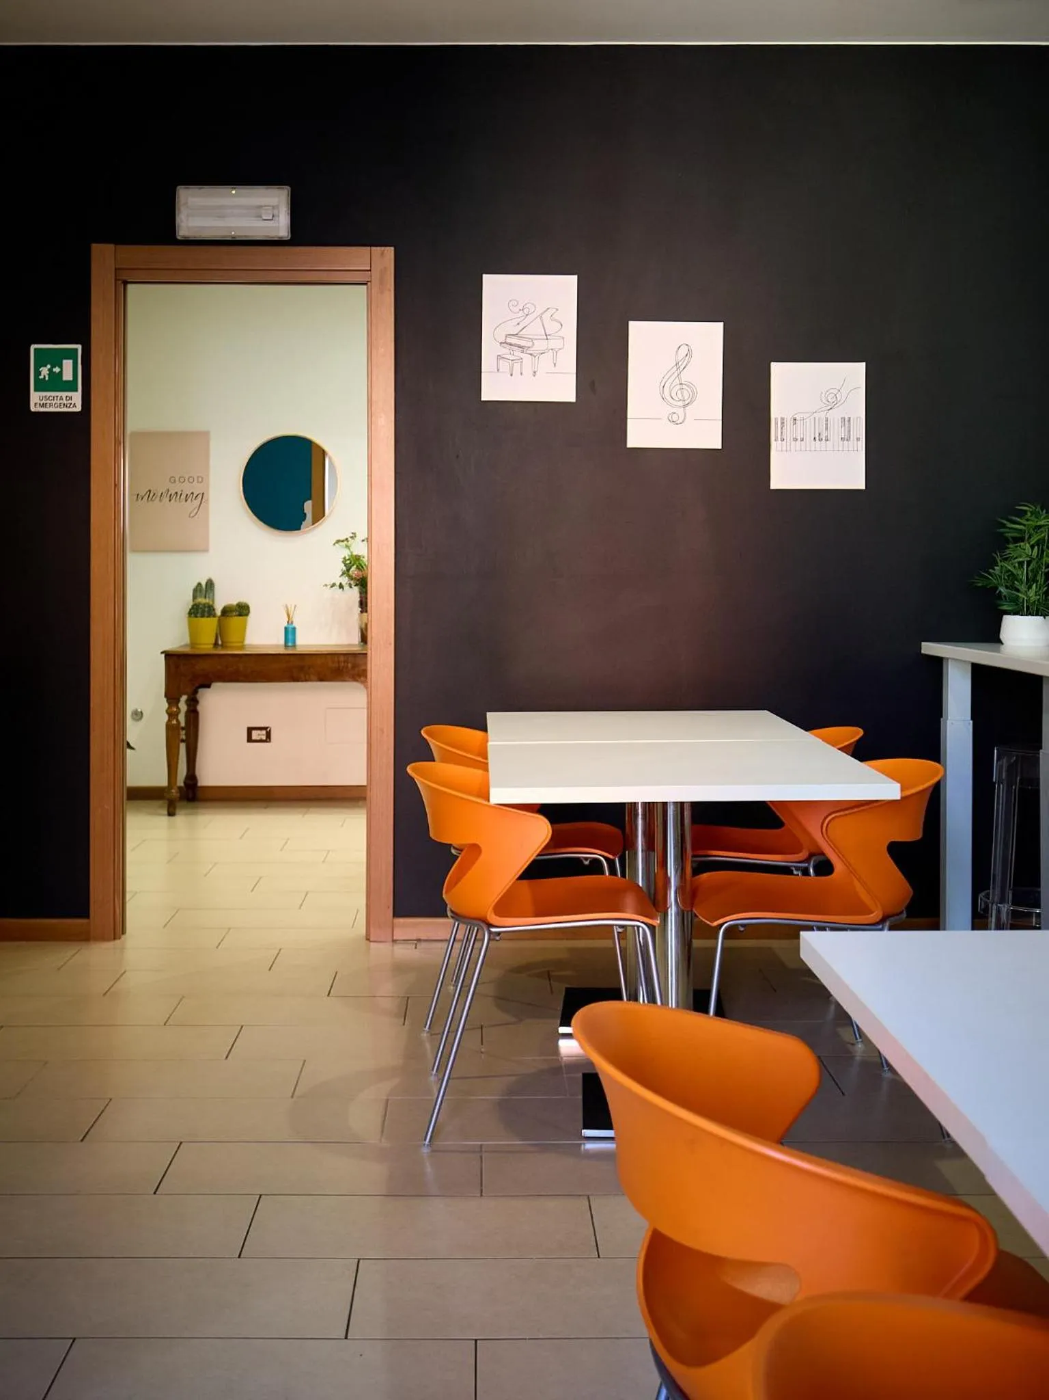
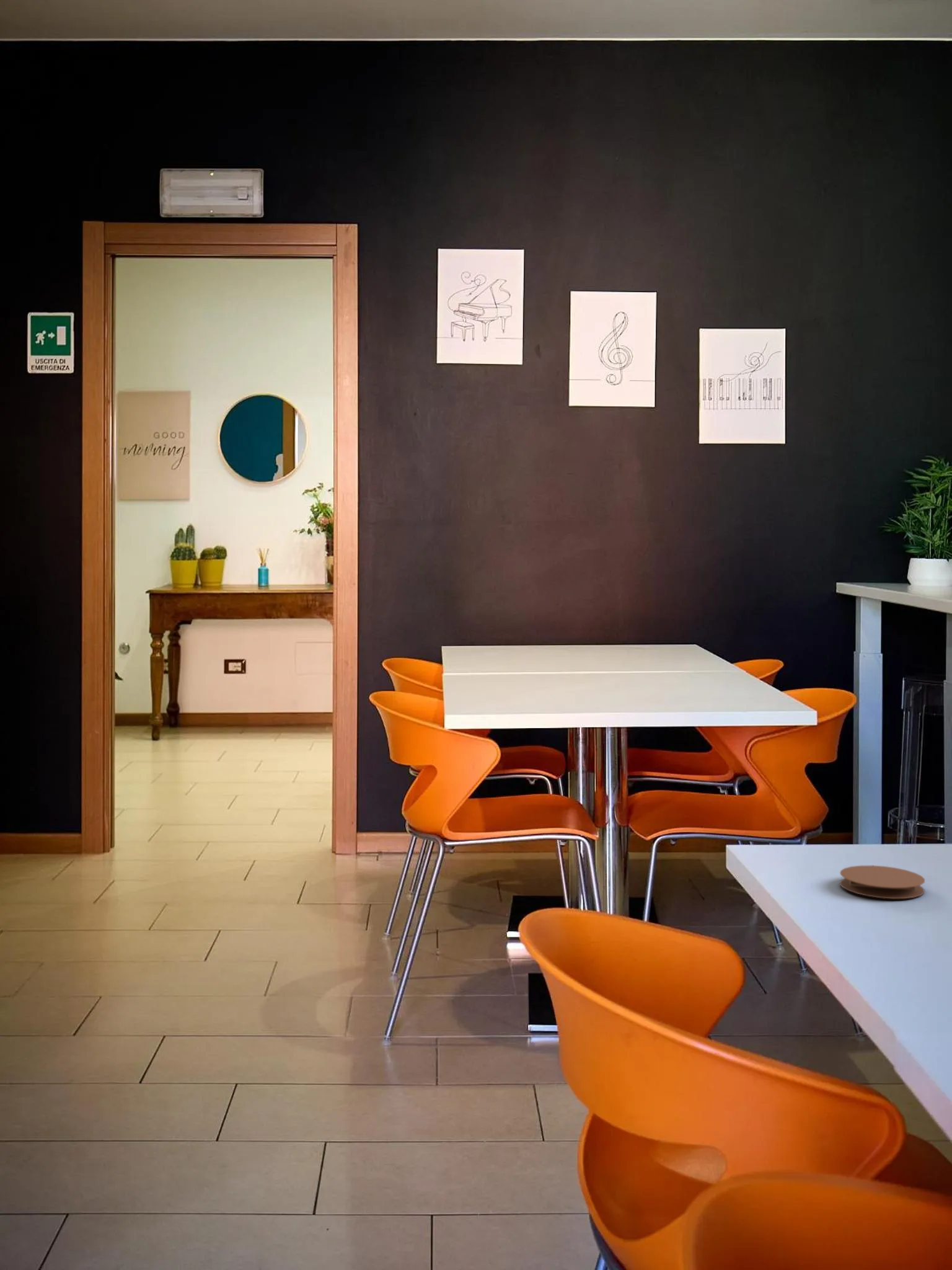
+ coaster [839,865,925,899]
